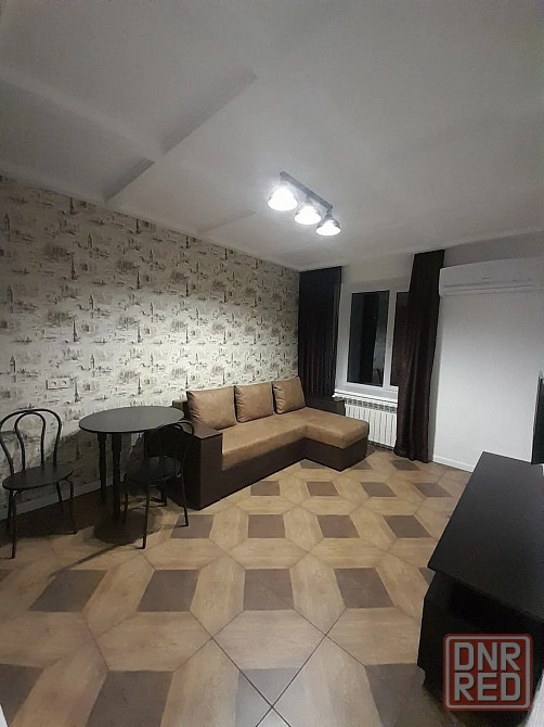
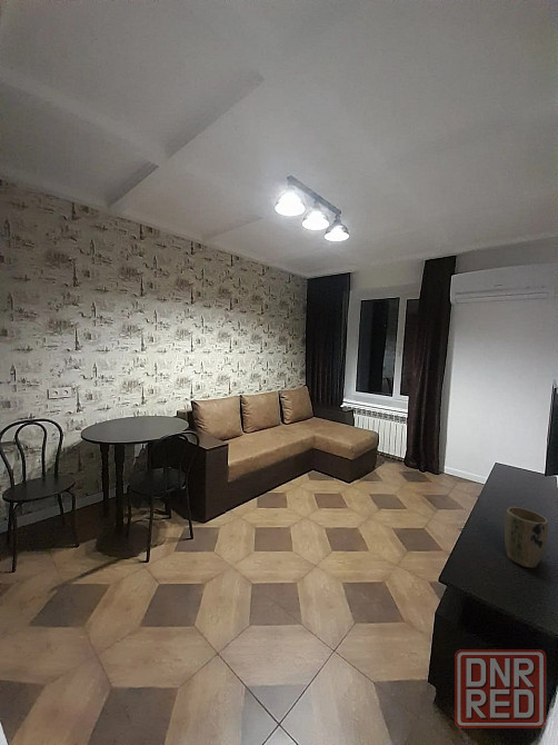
+ plant pot [504,506,549,569]
